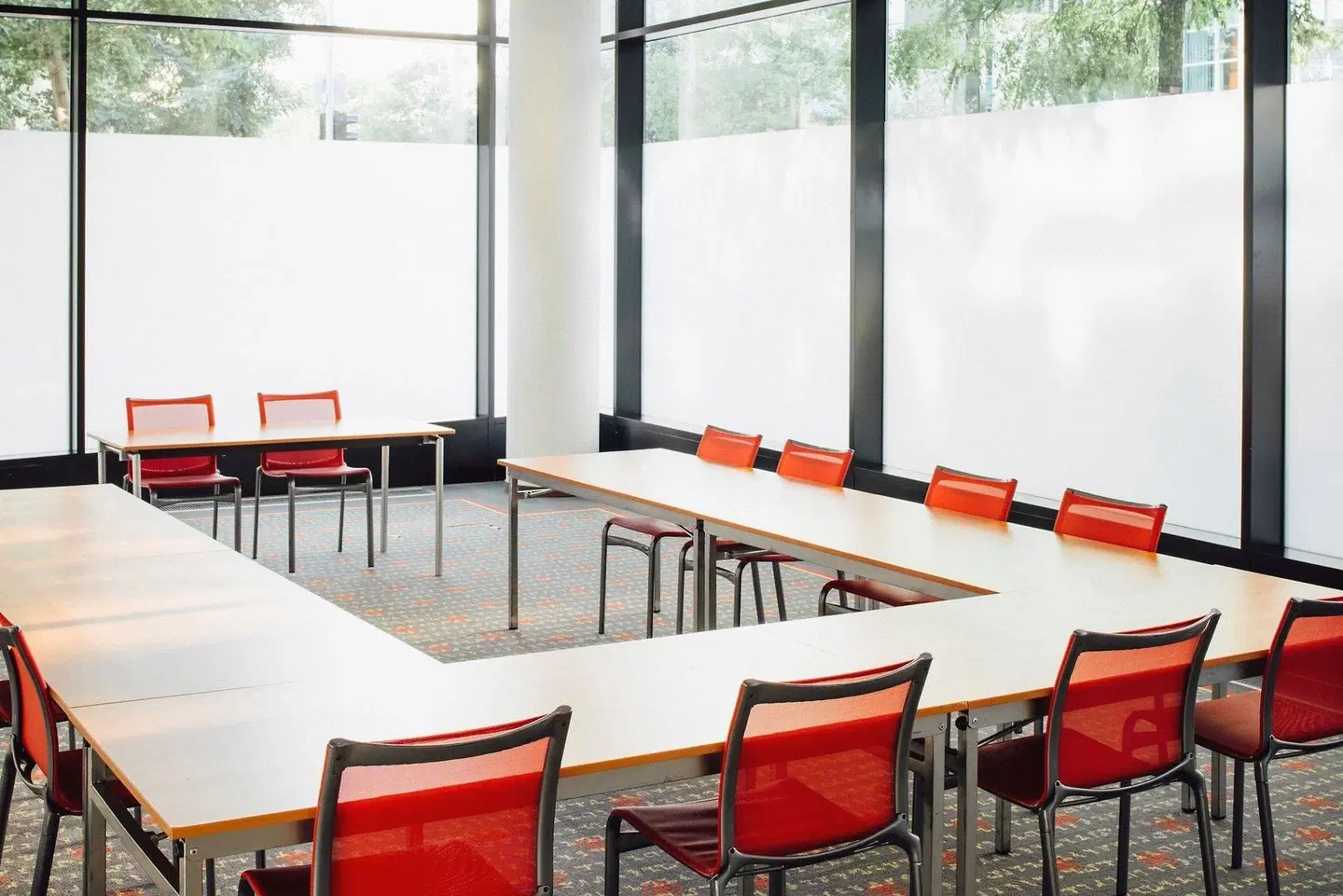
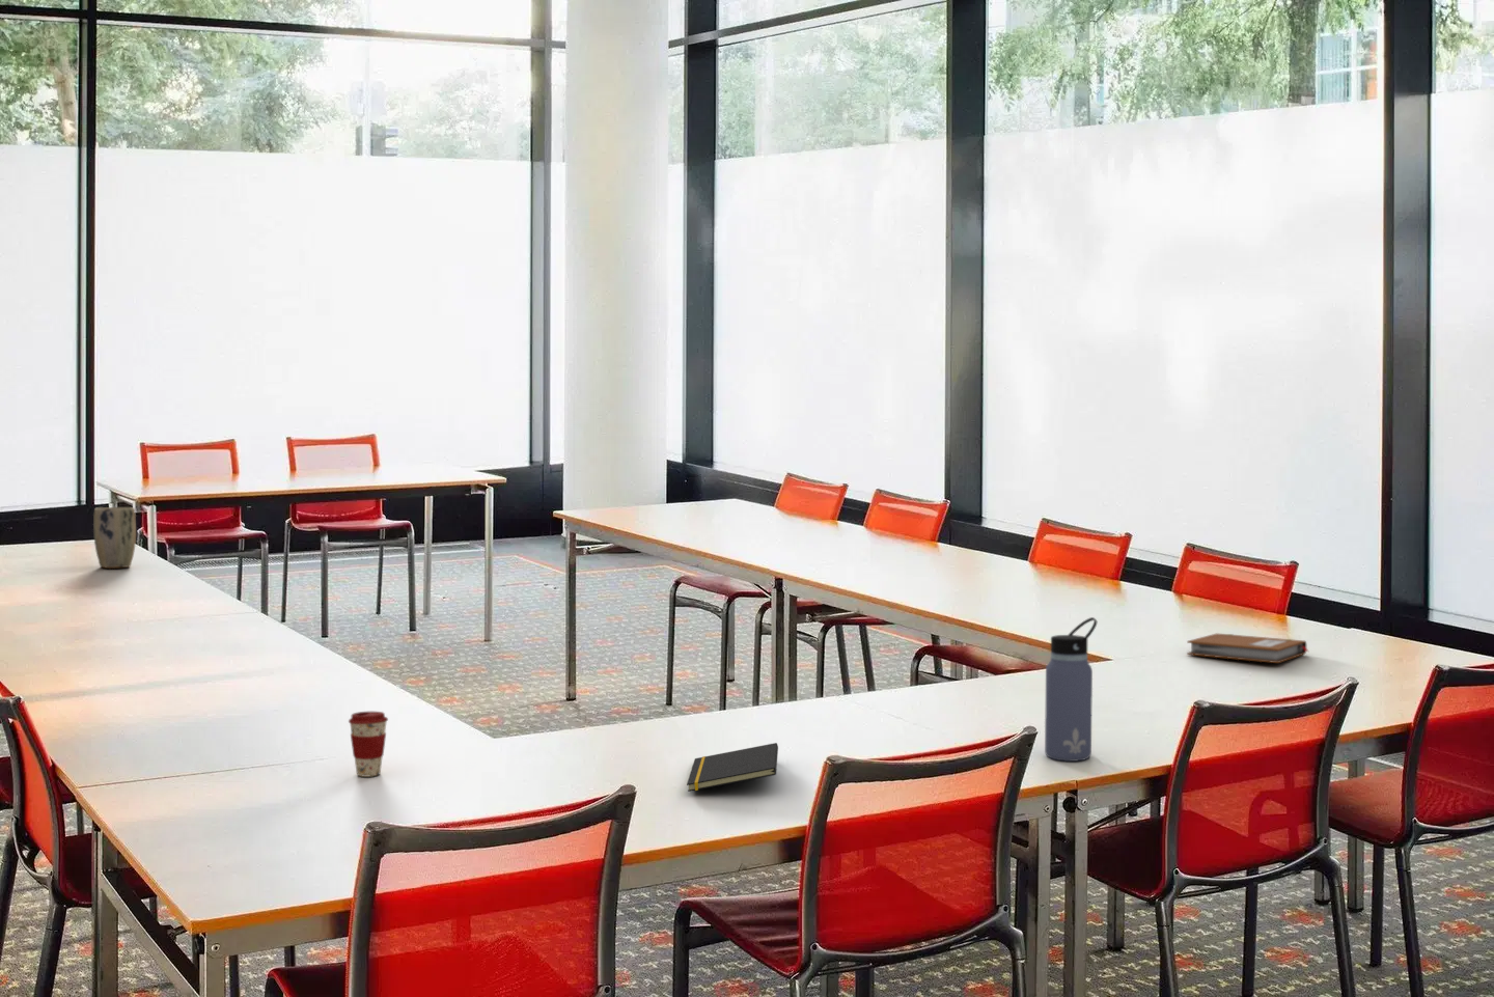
+ notepad [685,742,779,792]
+ plant pot [92,506,137,570]
+ coffee cup [347,711,389,778]
+ water bottle [1043,616,1098,762]
+ notebook [1186,632,1309,664]
